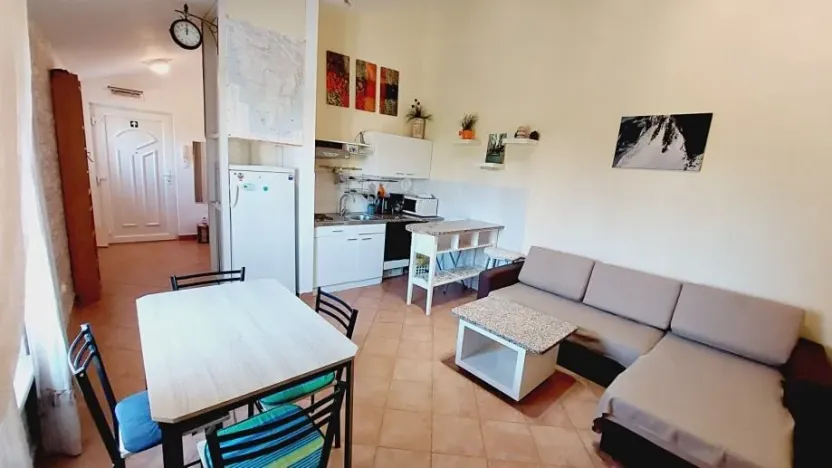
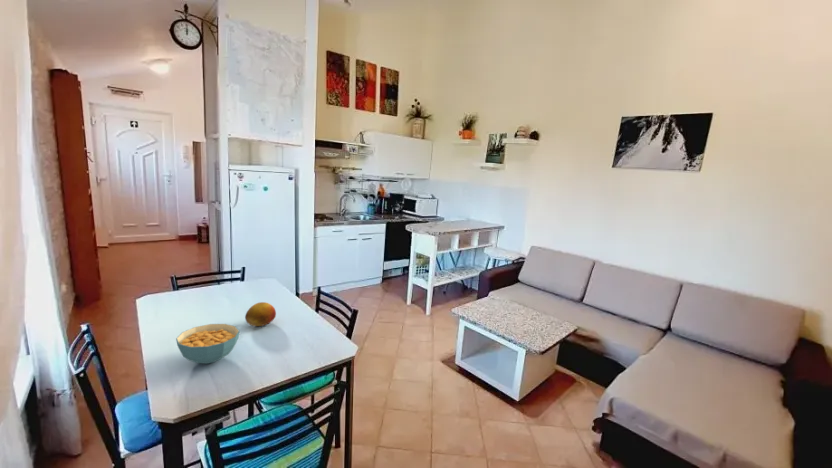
+ fruit [244,301,277,327]
+ cereal bowl [175,323,241,365]
